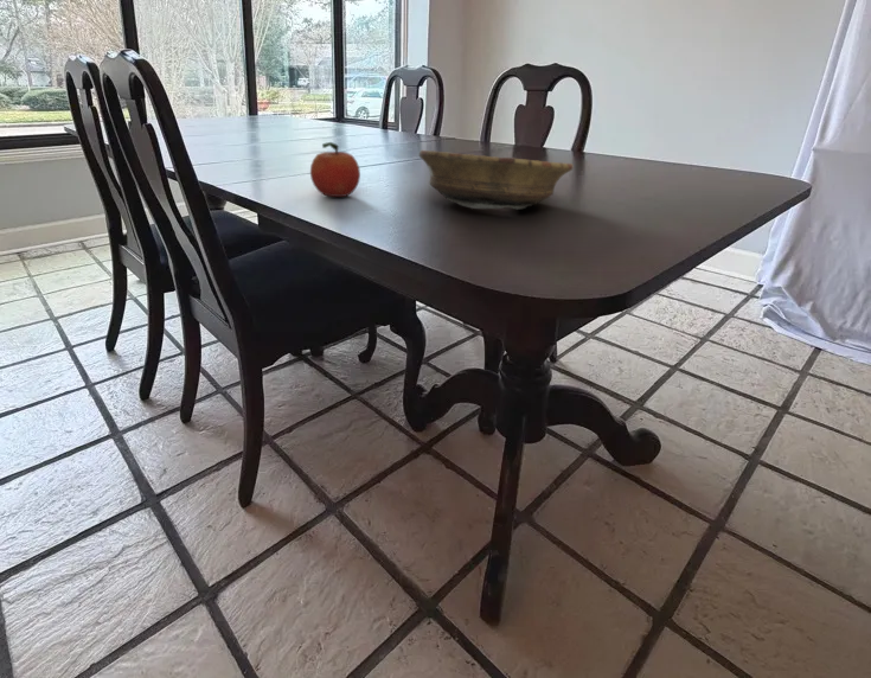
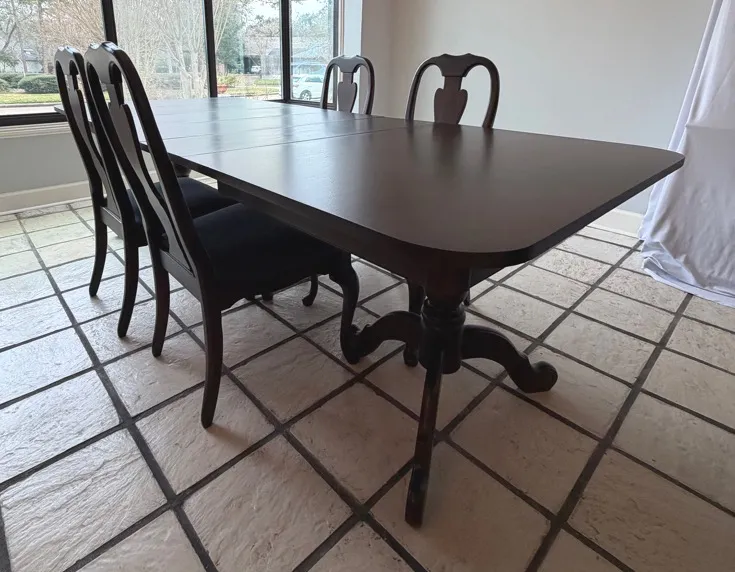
- fruit [309,141,361,198]
- decorative bowl [418,149,574,211]
